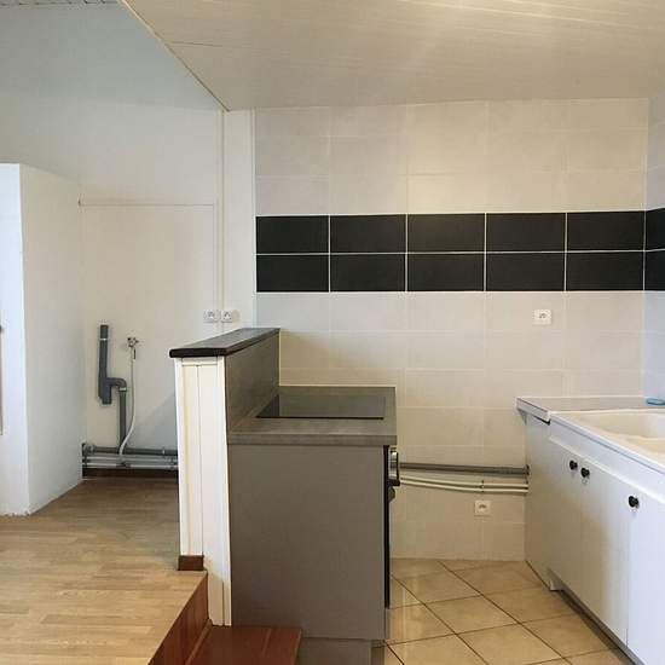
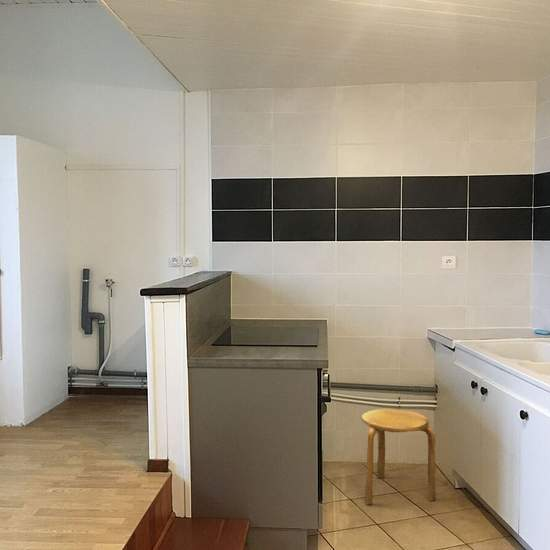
+ stool [361,408,437,505]
